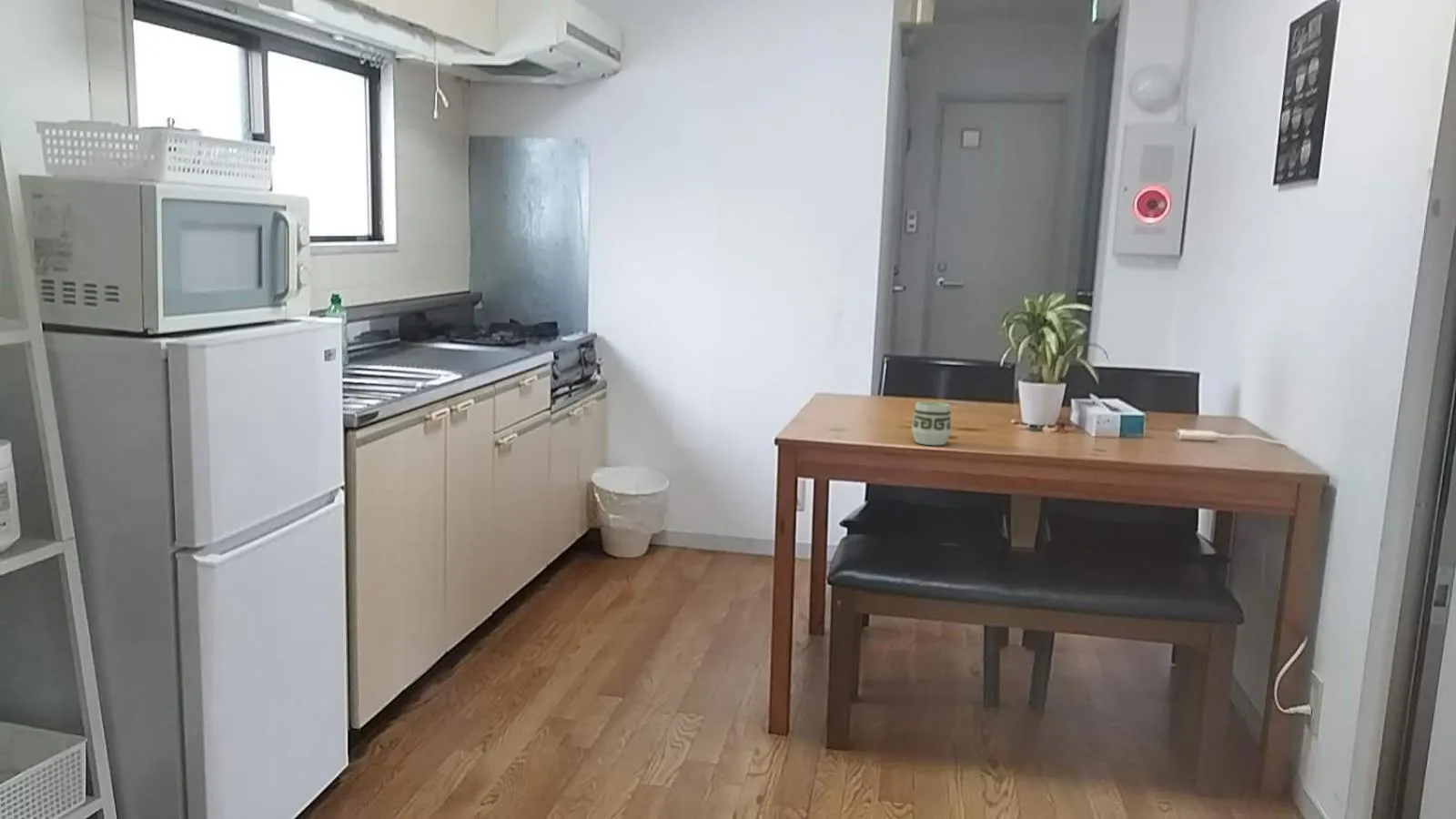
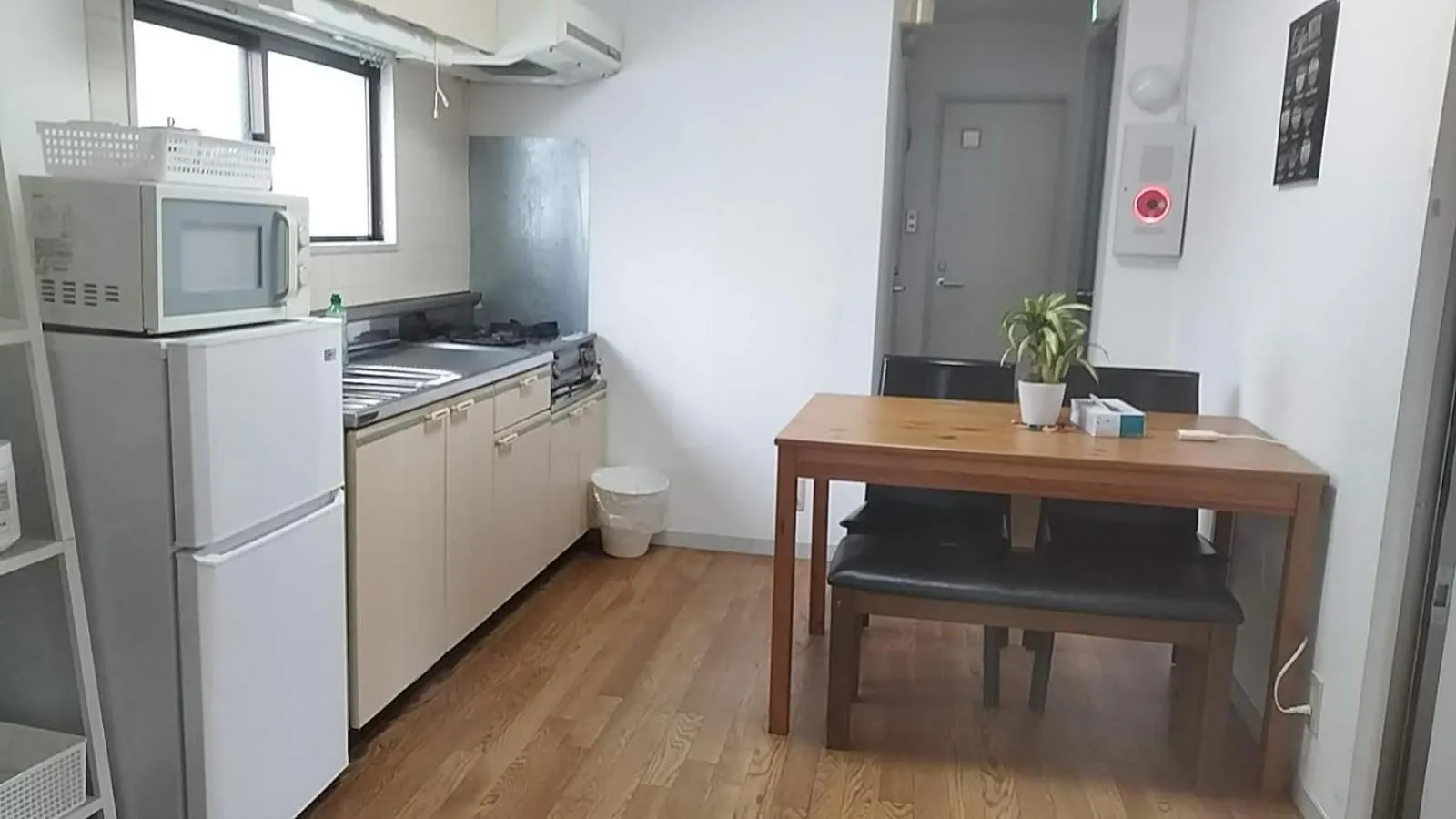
- cup [911,400,952,446]
